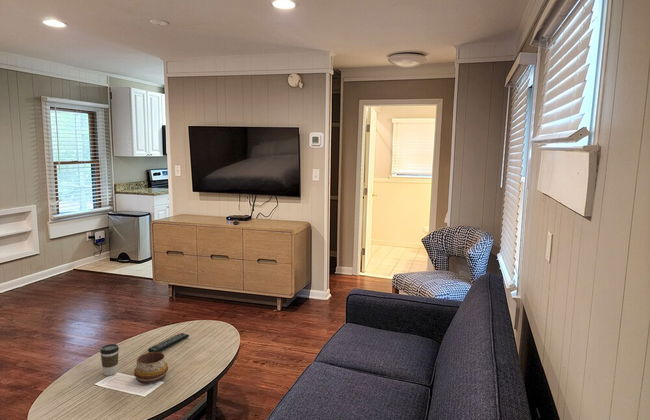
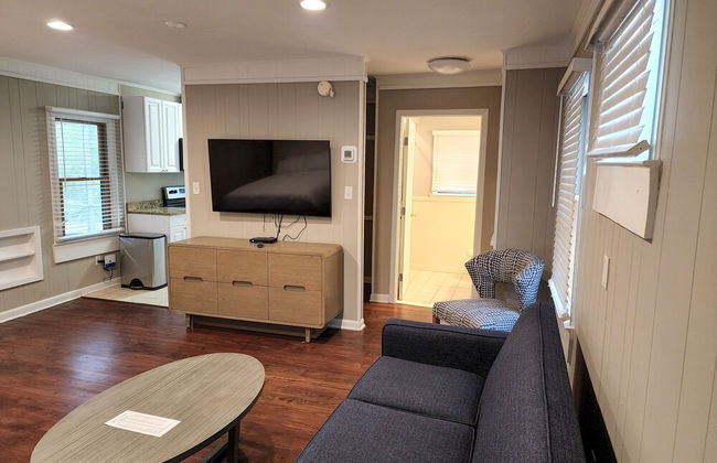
- decorative bowl [133,352,169,385]
- coffee cup [99,343,120,377]
- remote control [147,332,190,353]
